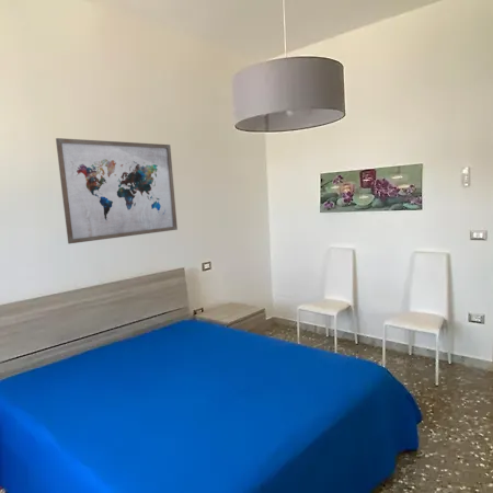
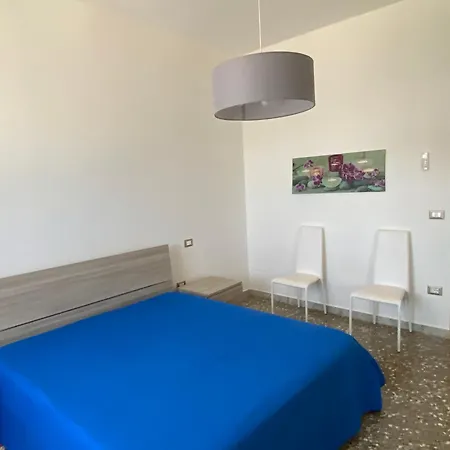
- wall art [55,137,179,244]
